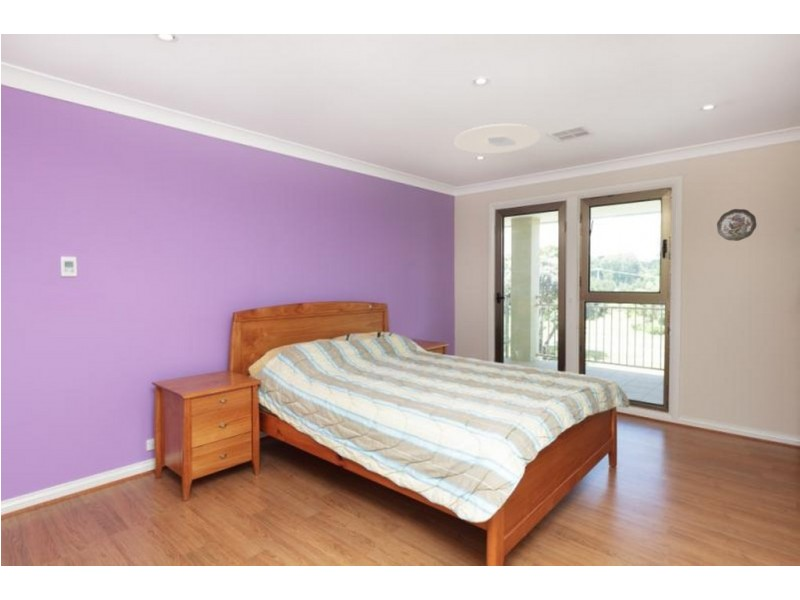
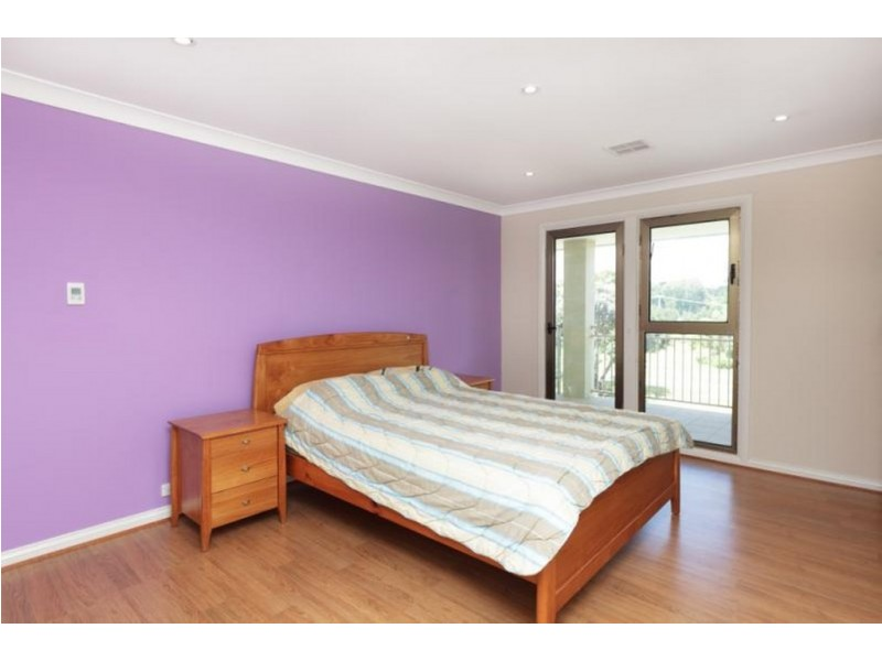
- ceiling light [453,123,541,155]
- decorative plate [716,208,758,242]
